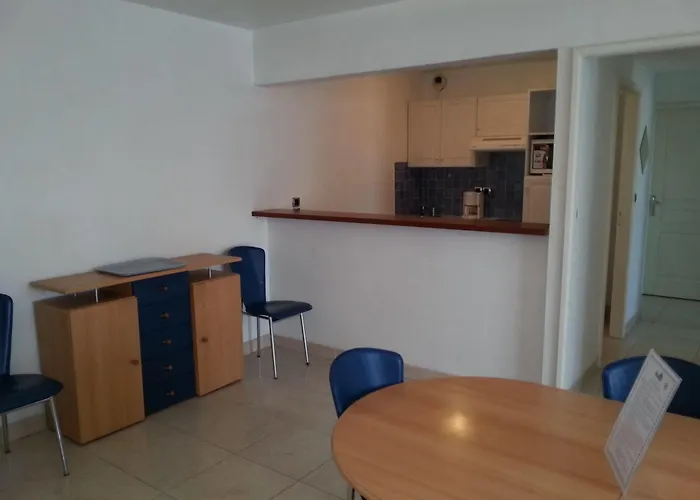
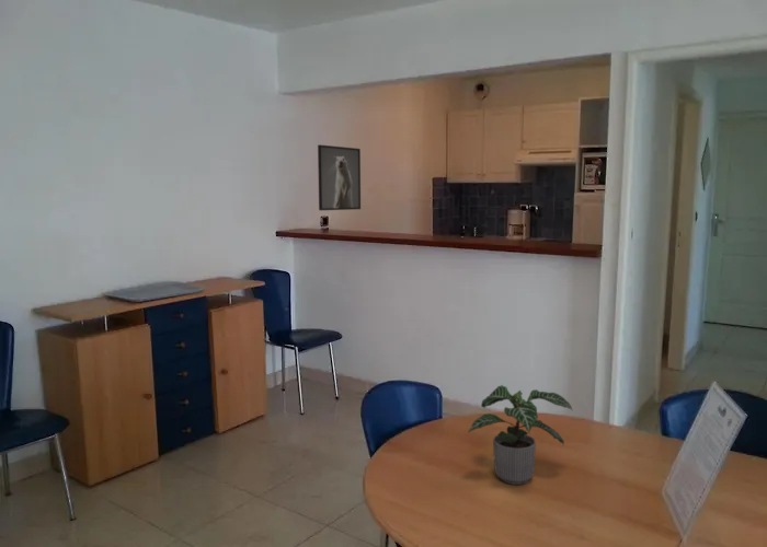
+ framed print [317,143,362,211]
+ potted plant [468,384,574,486]
